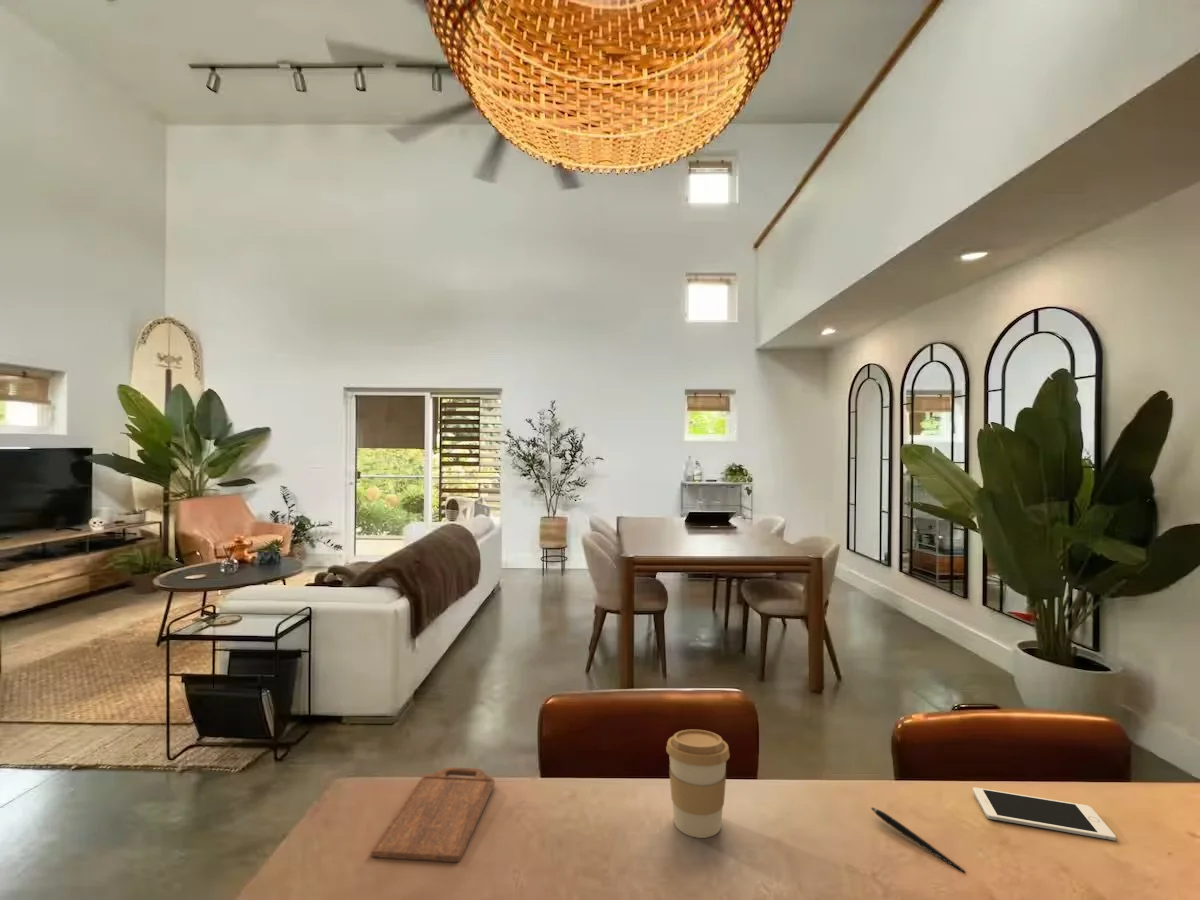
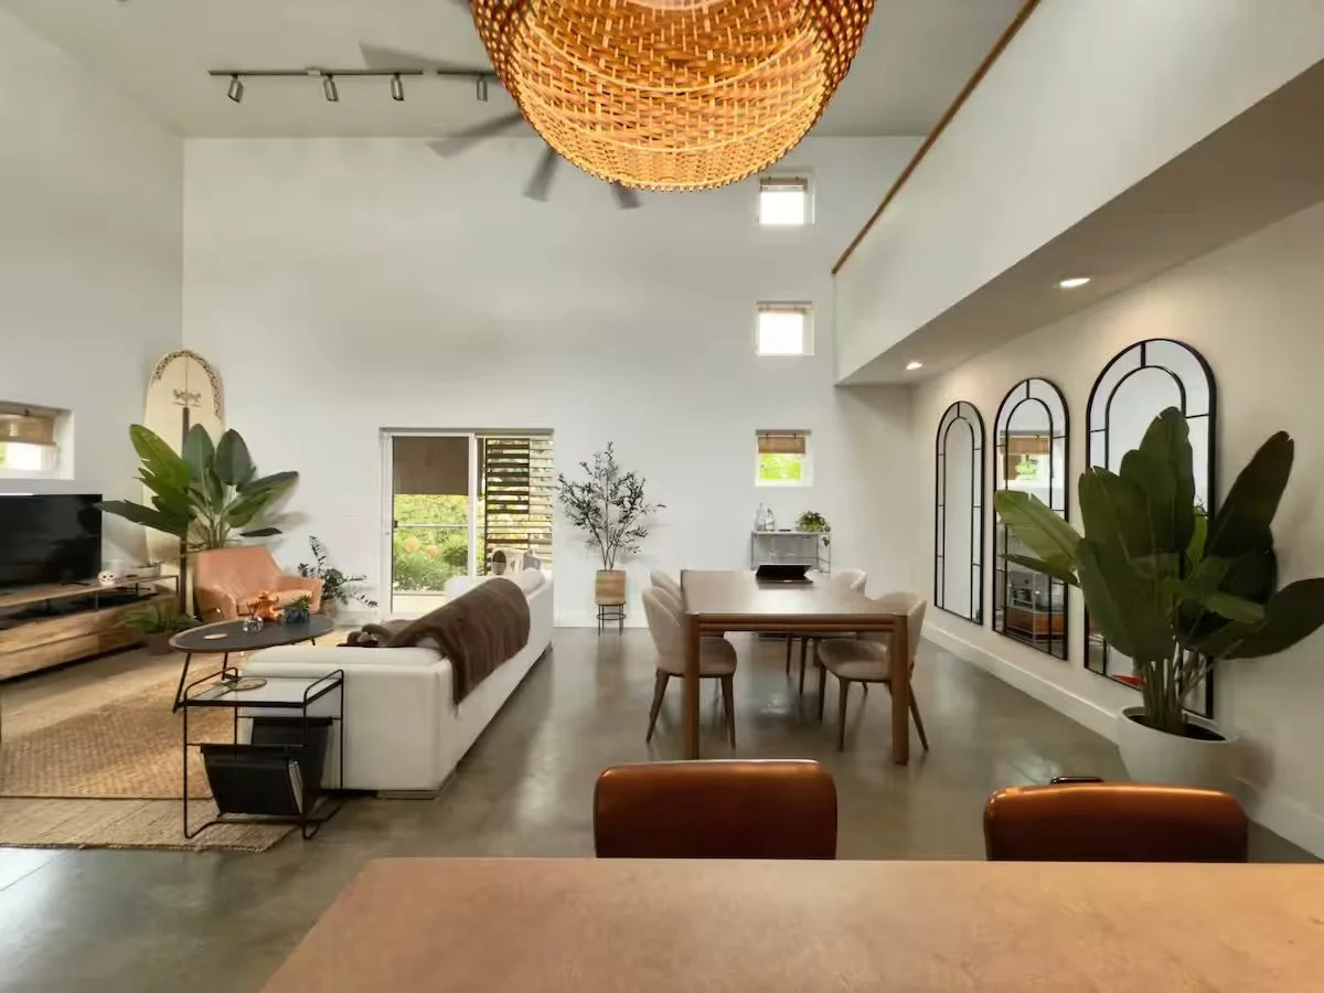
- coffee cup [665,729,731,839]
- cutting board [370,766,496,863]
- cell phone [972,787,1117,842]
- pen [870,806,966,874]
